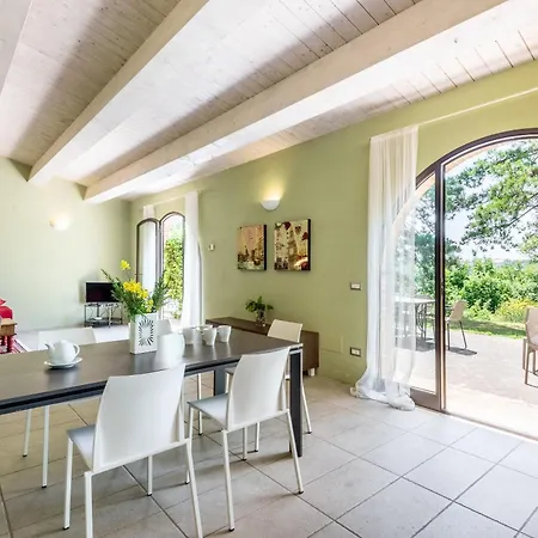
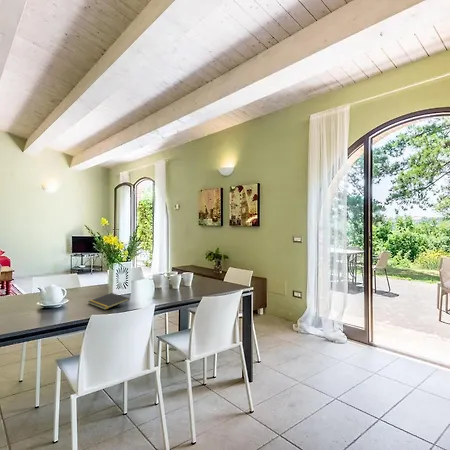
+ notepad [87,292,131,311]
